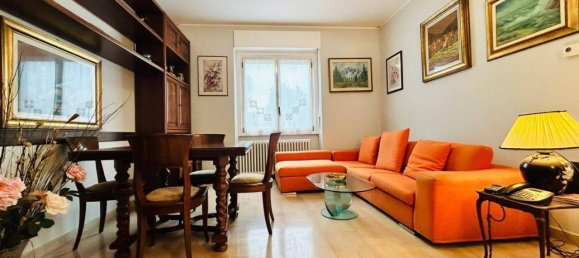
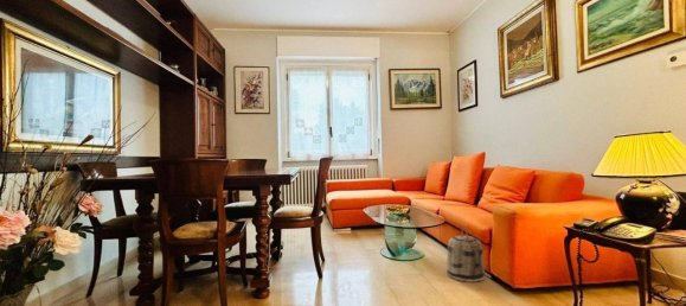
+ basket [445,224,486,283]
